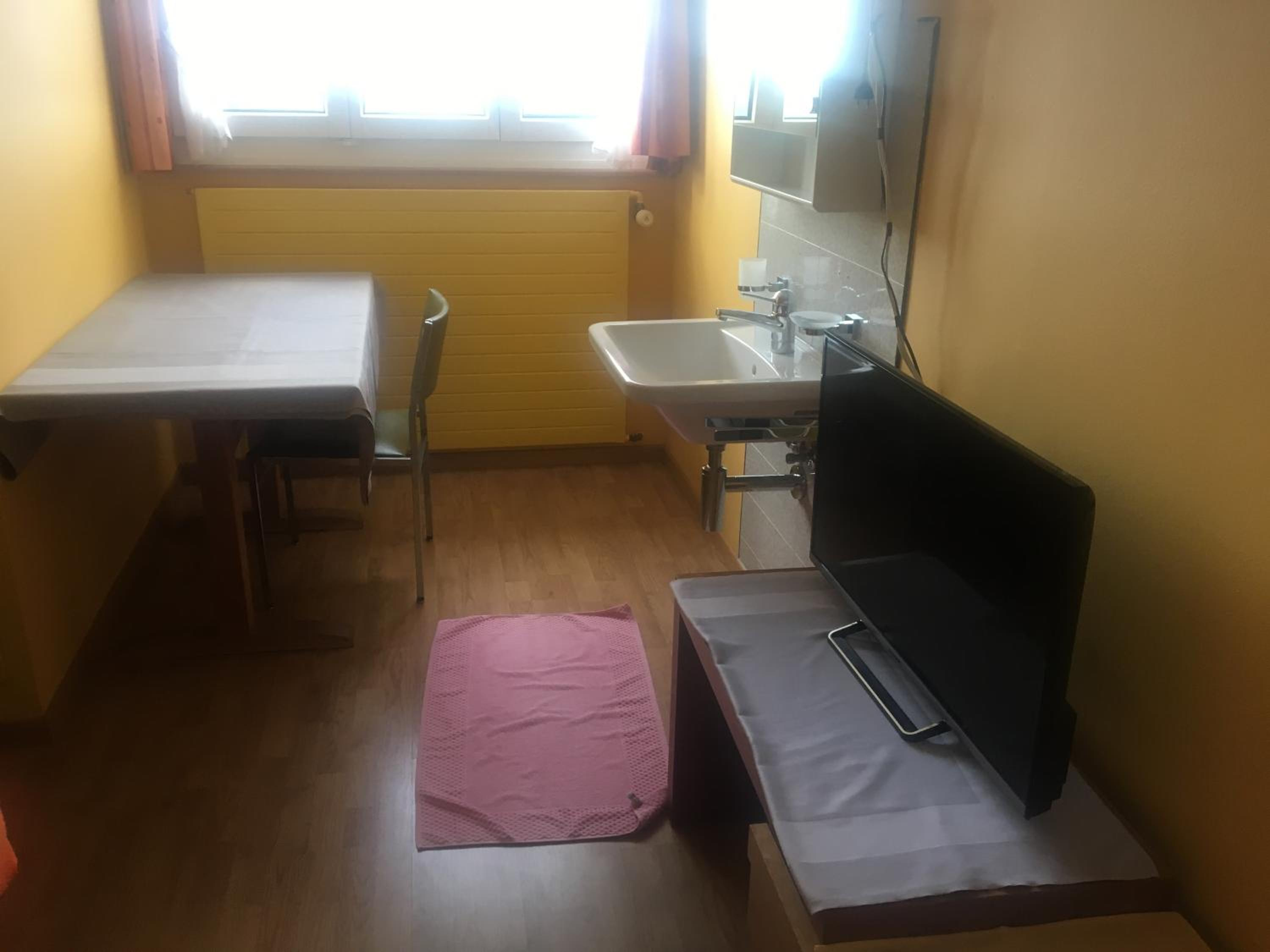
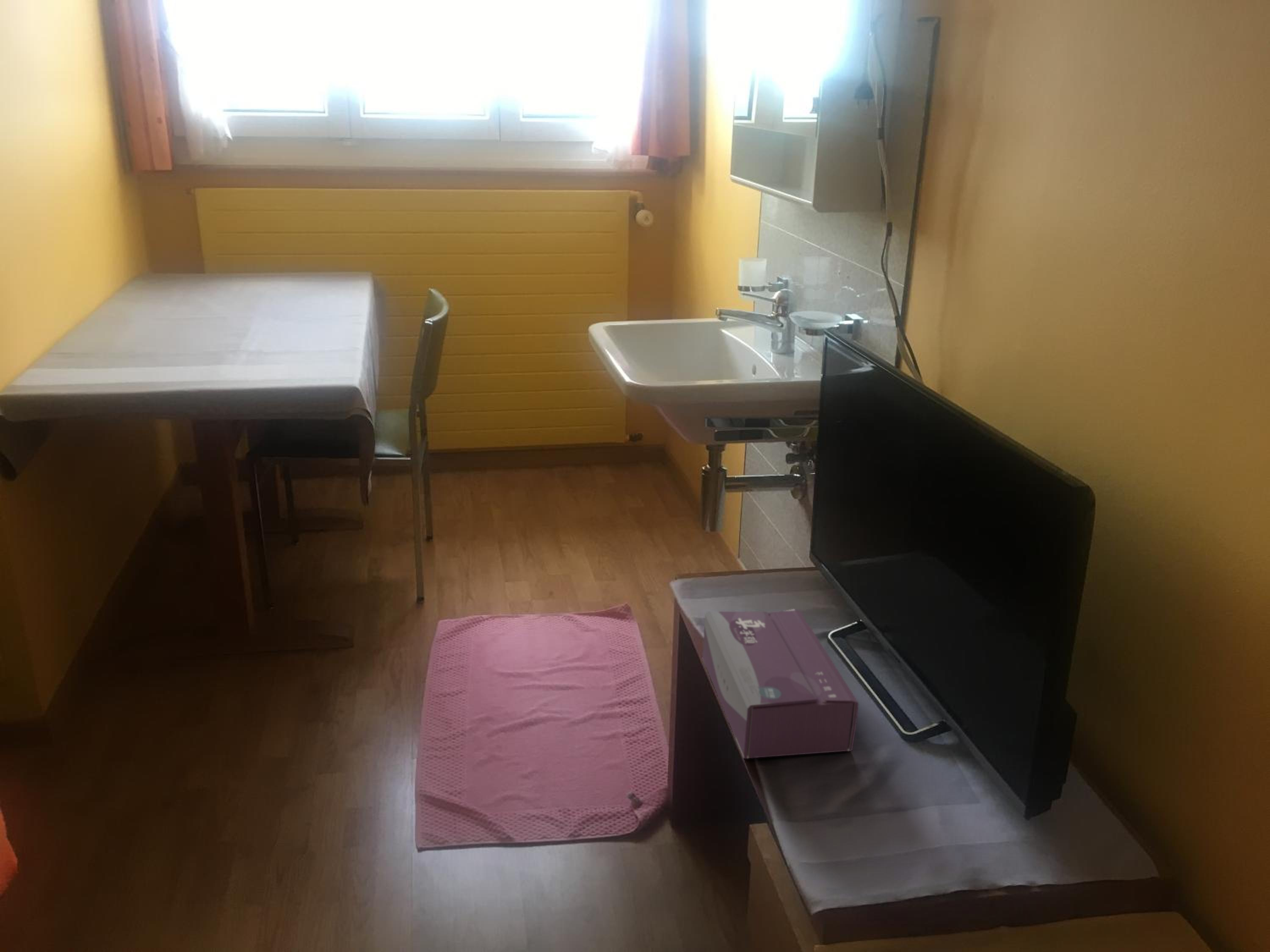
+ tissue box [702,609,859,759]
